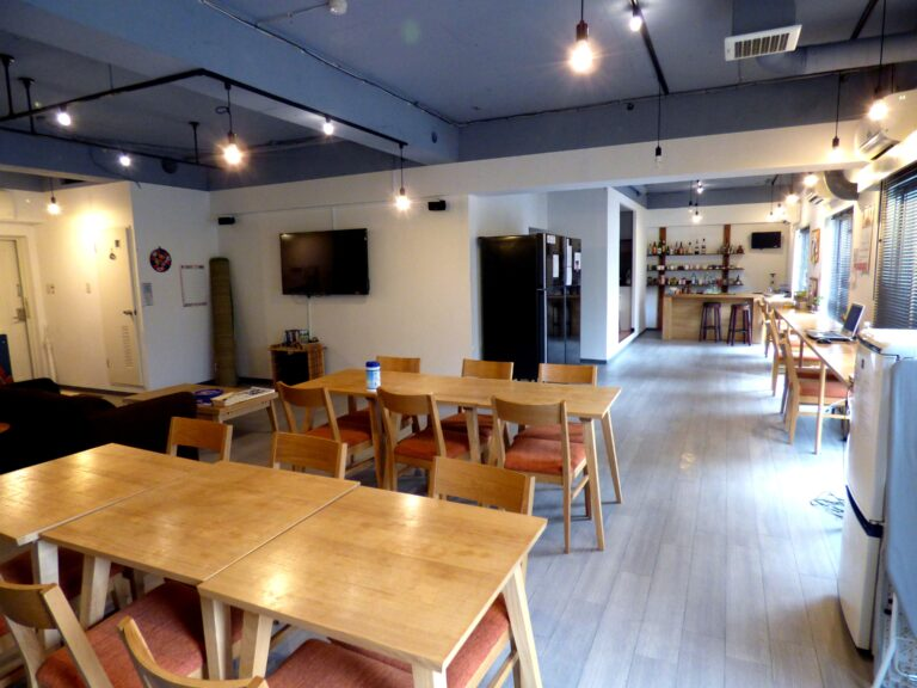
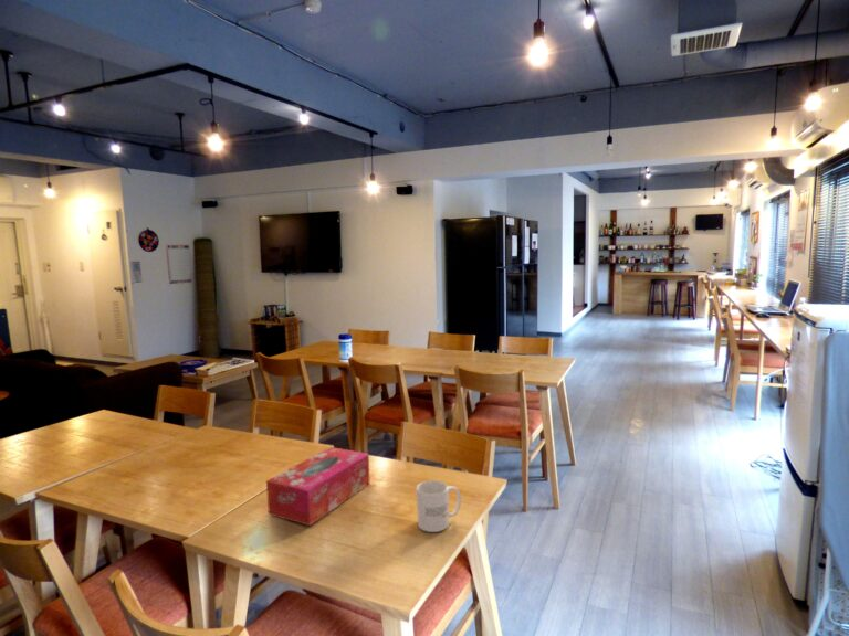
+ tissue box [265,446,371,527]
+ mug [416,479,462,533]
